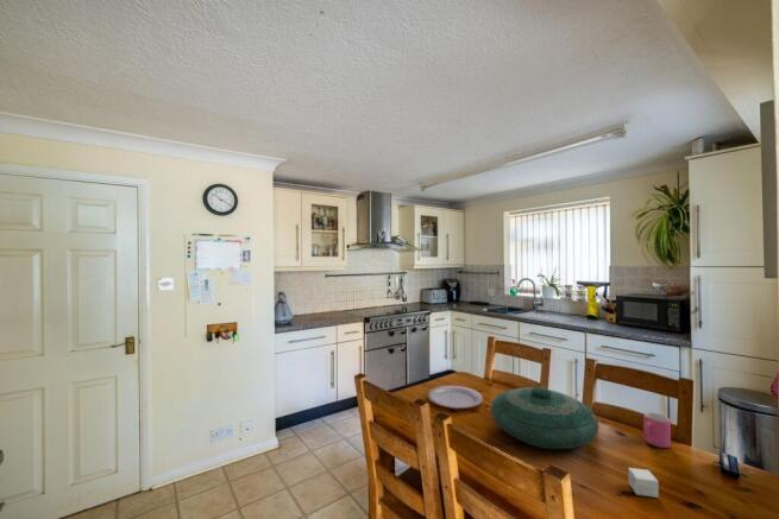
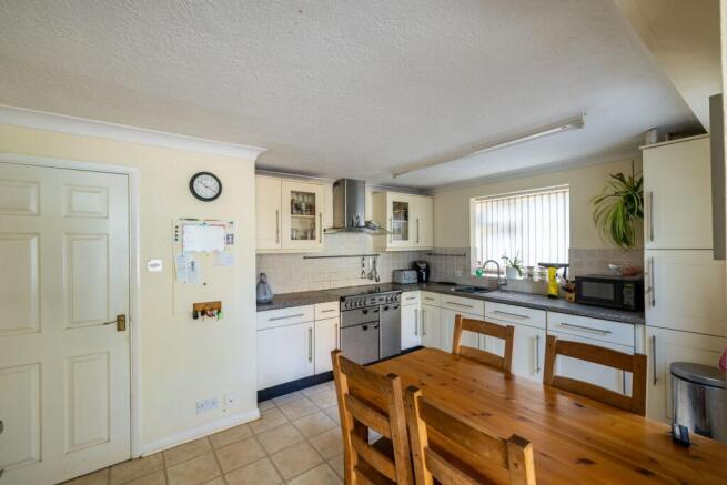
- plate [427,385,484,410]
- mug [642,411,672,449]
- small box [627,467,660,499]
- decorative bowl [489,386,601,450]
